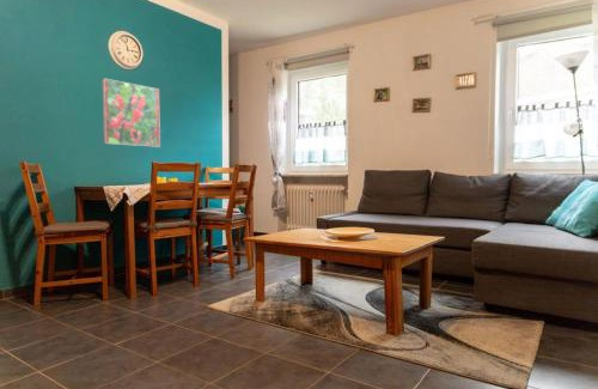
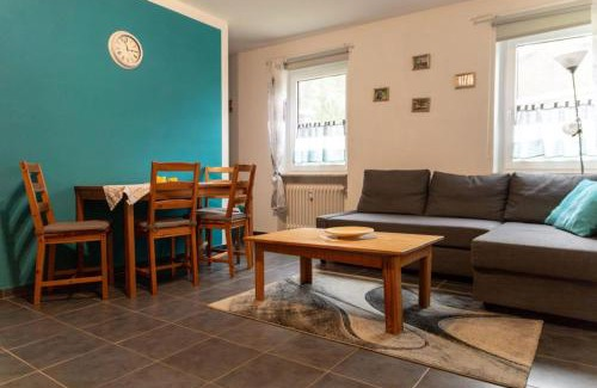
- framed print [100,78,161,148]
